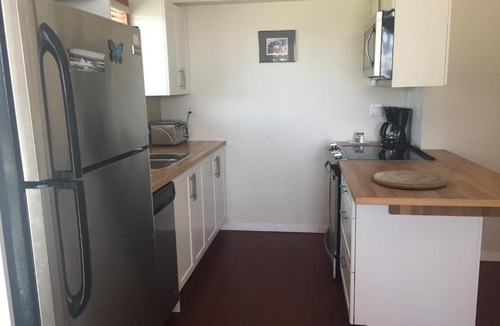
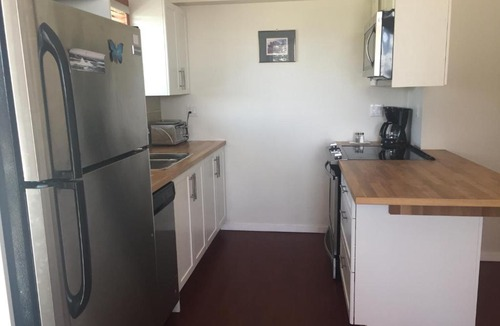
- cutting board [373,169,449,191]
